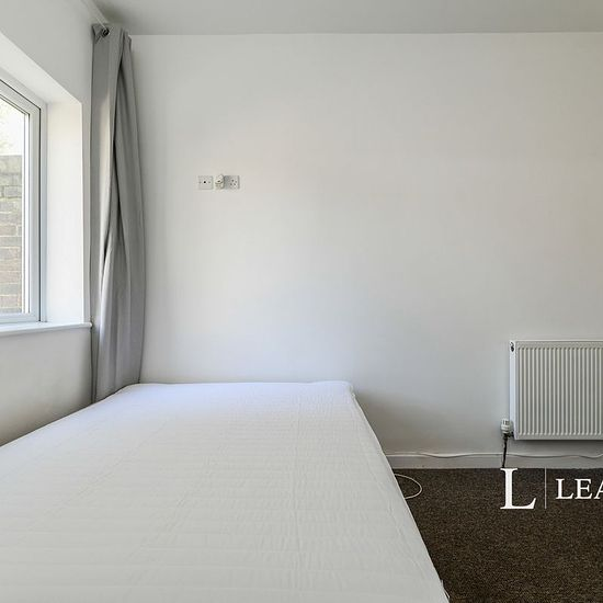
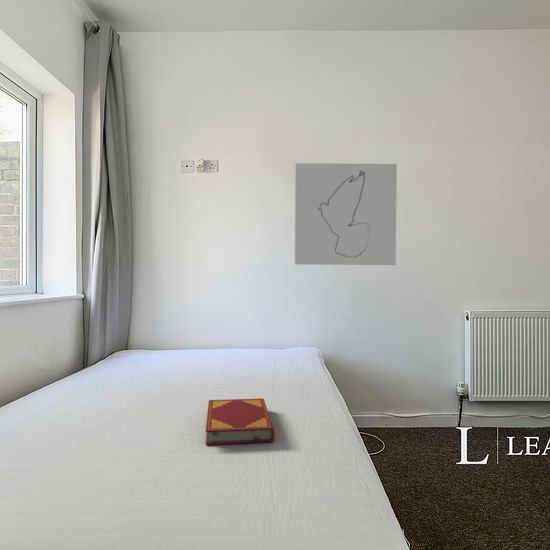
+ wall art [294,162,398,266]
+ hardback book [205,397,275,446]
